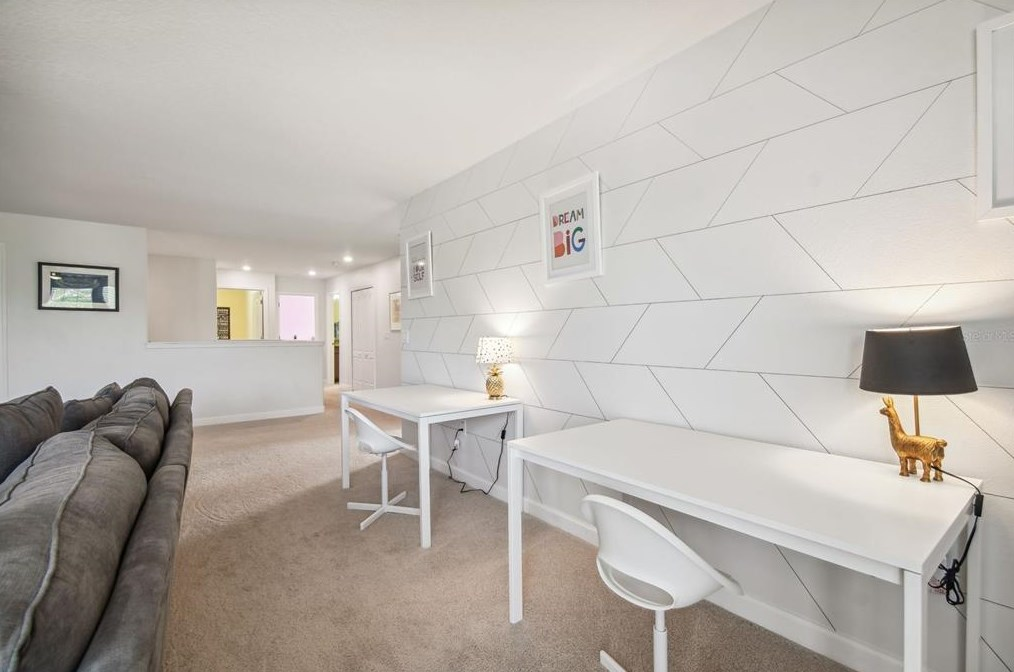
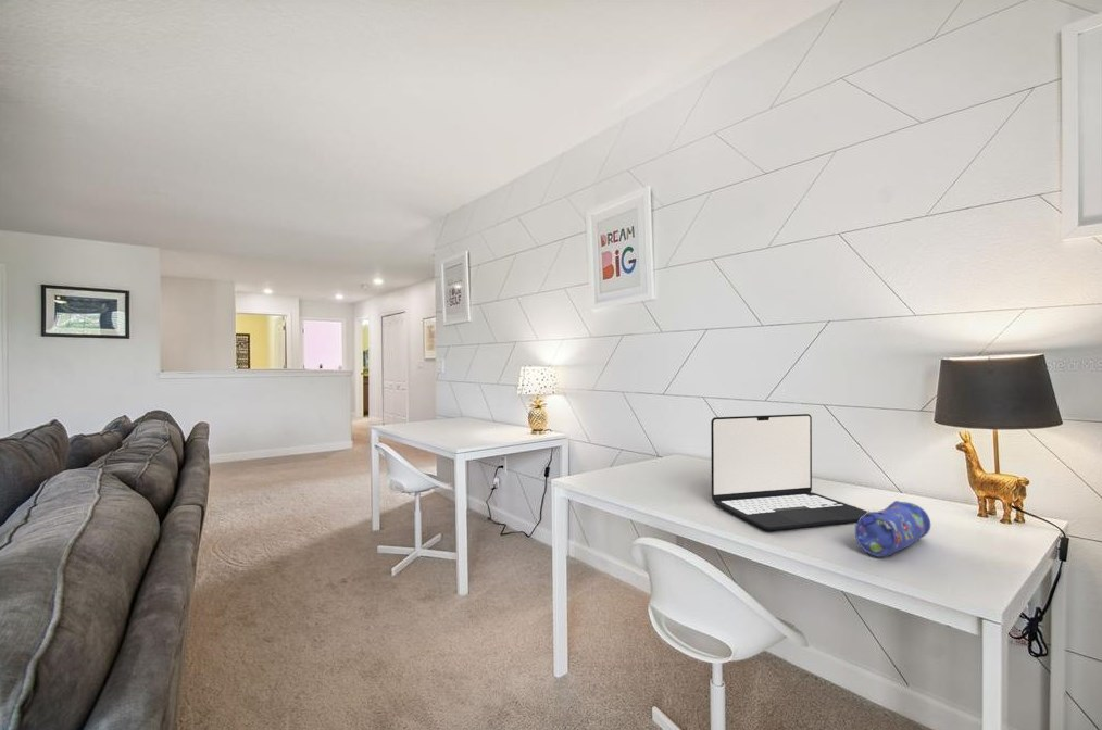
+ pencil case [854,500,931,558]
+ laptop [710,413,867,531]
